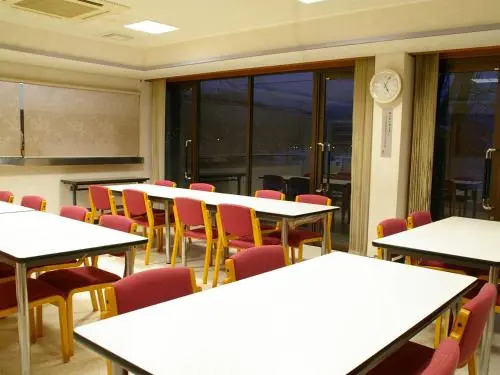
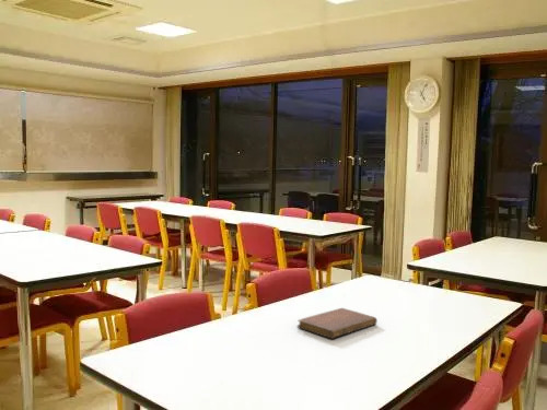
+ notebook [296,307,379,340]
